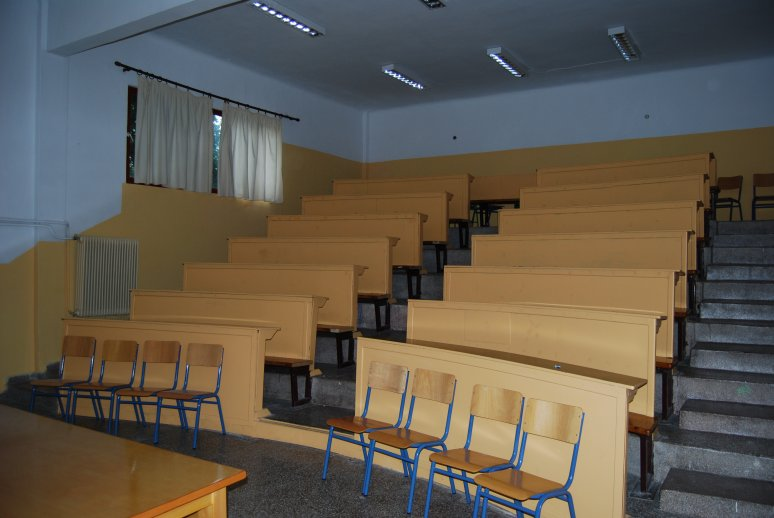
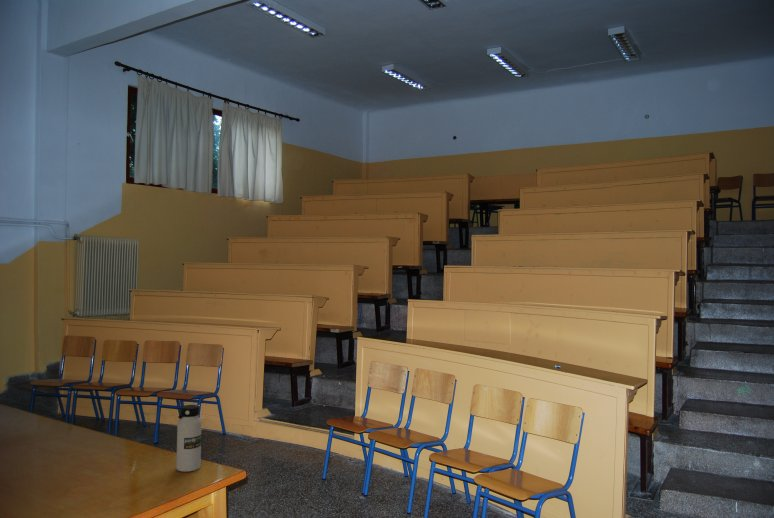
+ water bottle [176,404,202,473]
